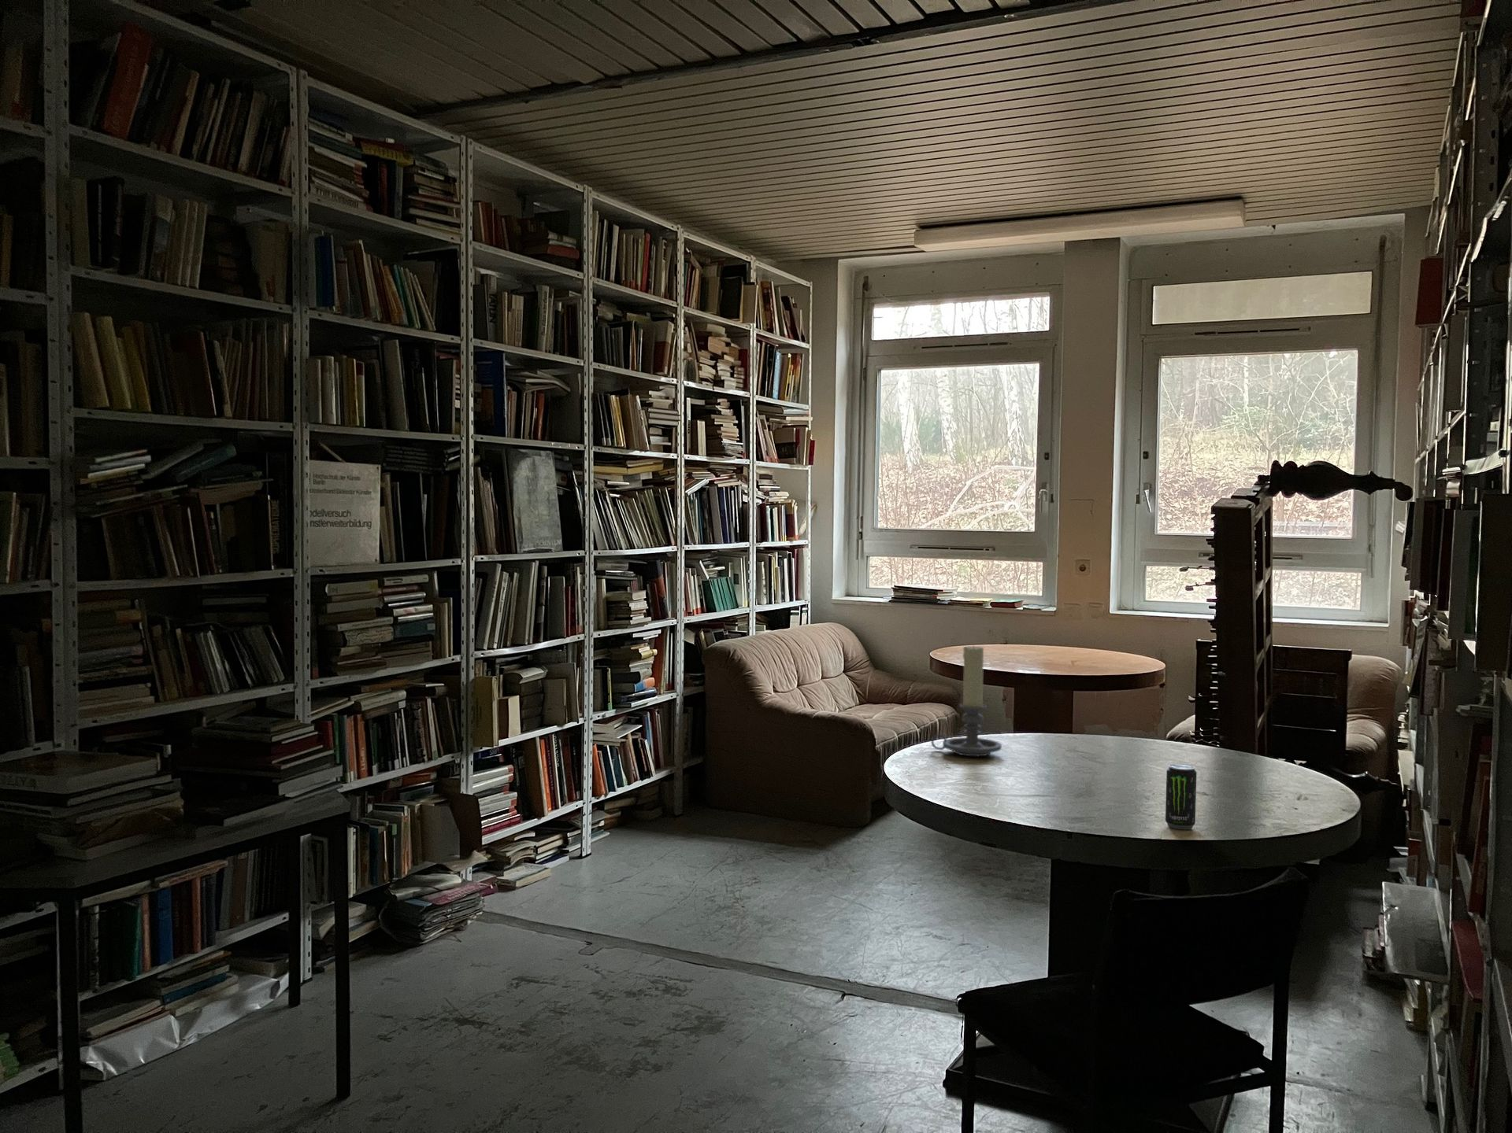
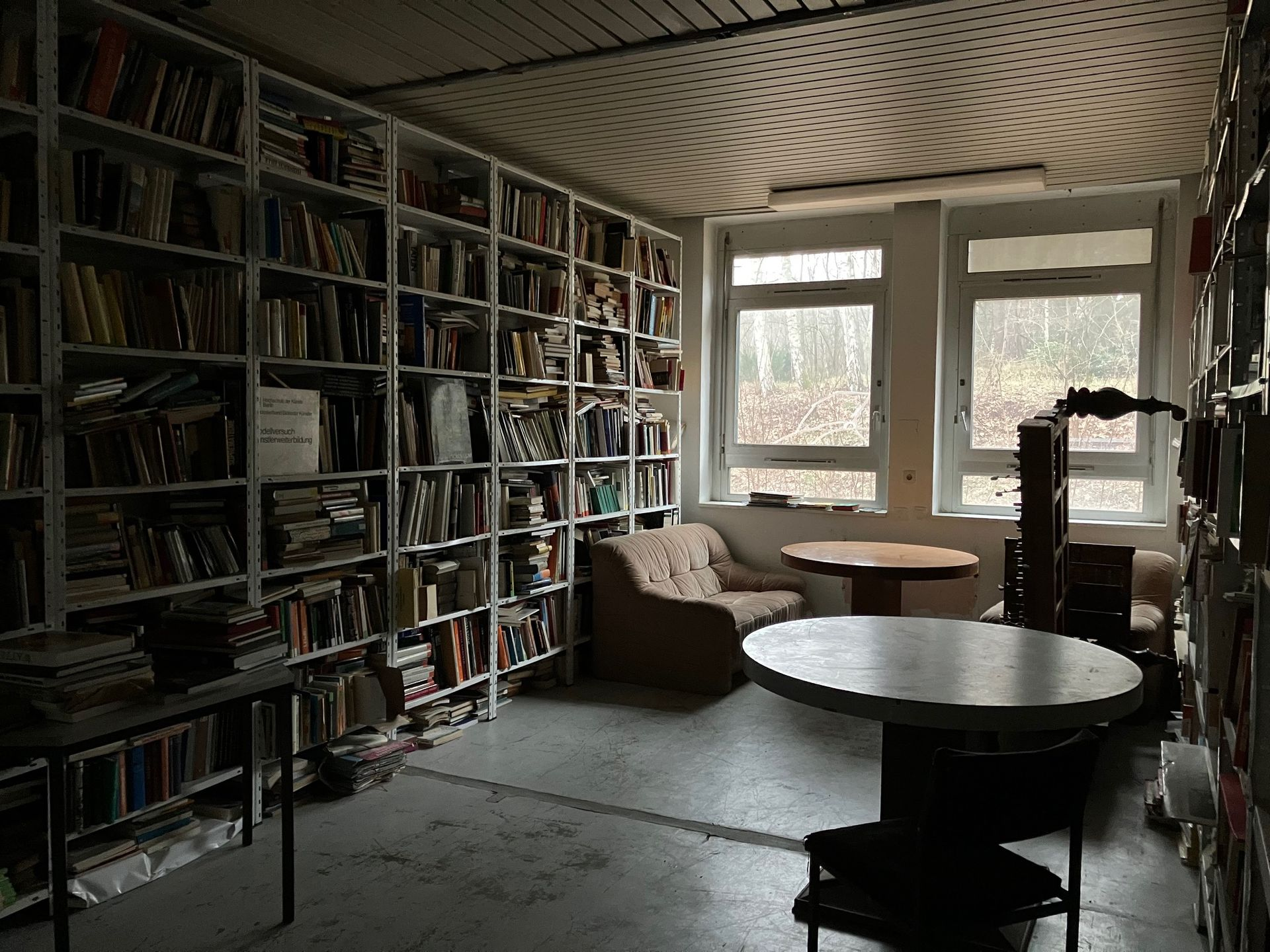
- beverage can [1164,763,1197,830]
- candle holder [930,644,1002,757]
